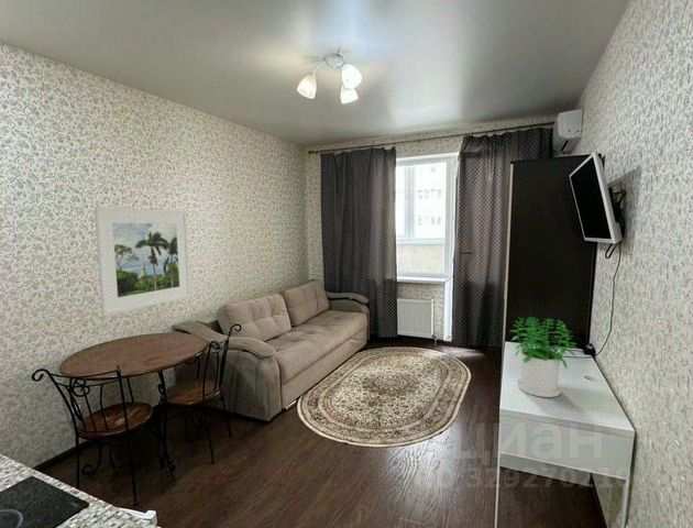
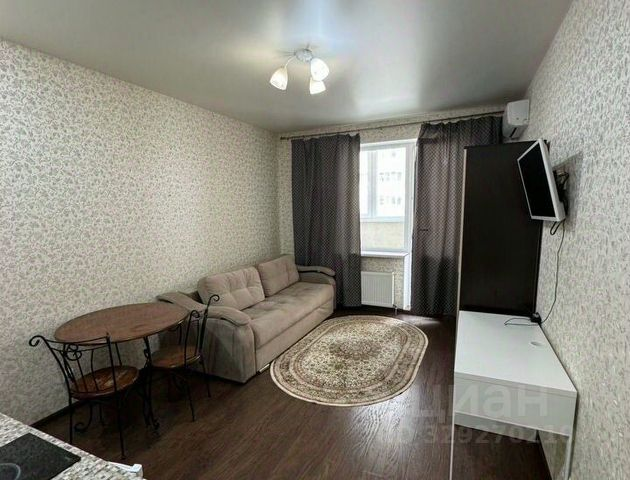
- potted plant [509,316,578,398]
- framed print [94,206,191,317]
